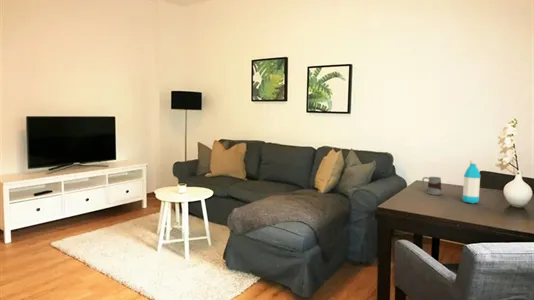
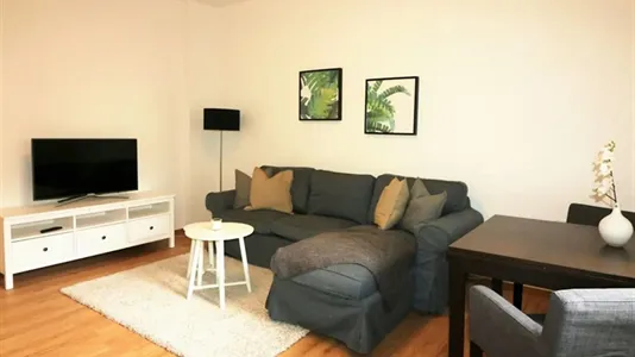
- water bottle [462,159,482,204]
- mug [421,176,443,196]
